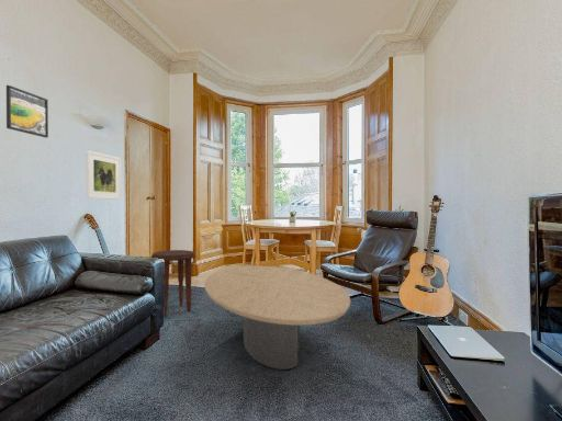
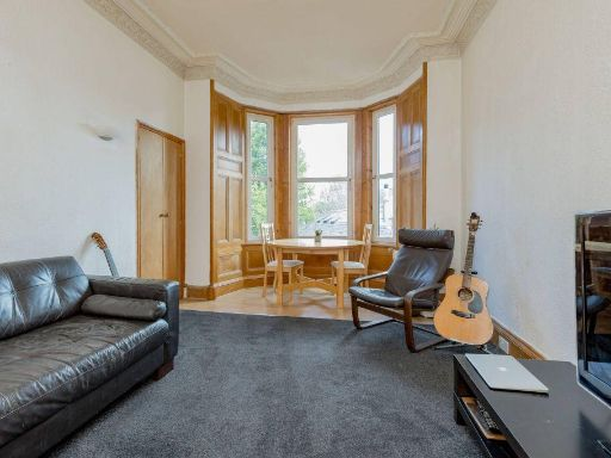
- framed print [5,84,49,139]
- coffee table [203,265,351,371]
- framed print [85,149,122,201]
- side table [150,249,196,317]
